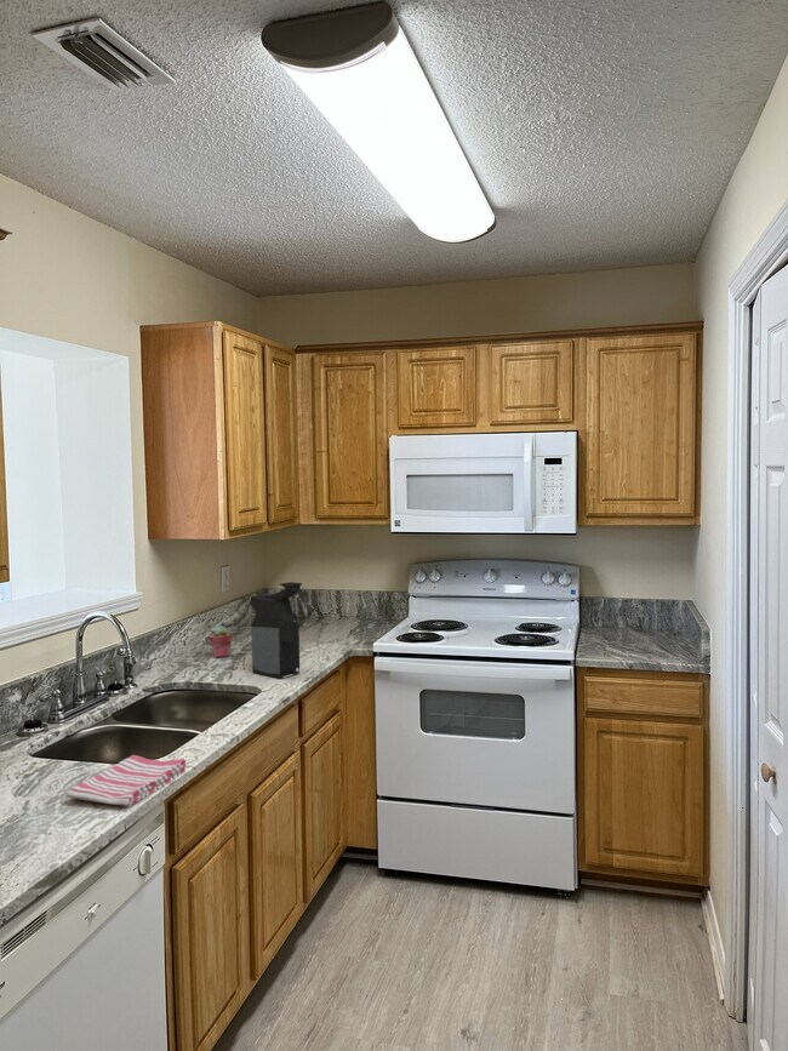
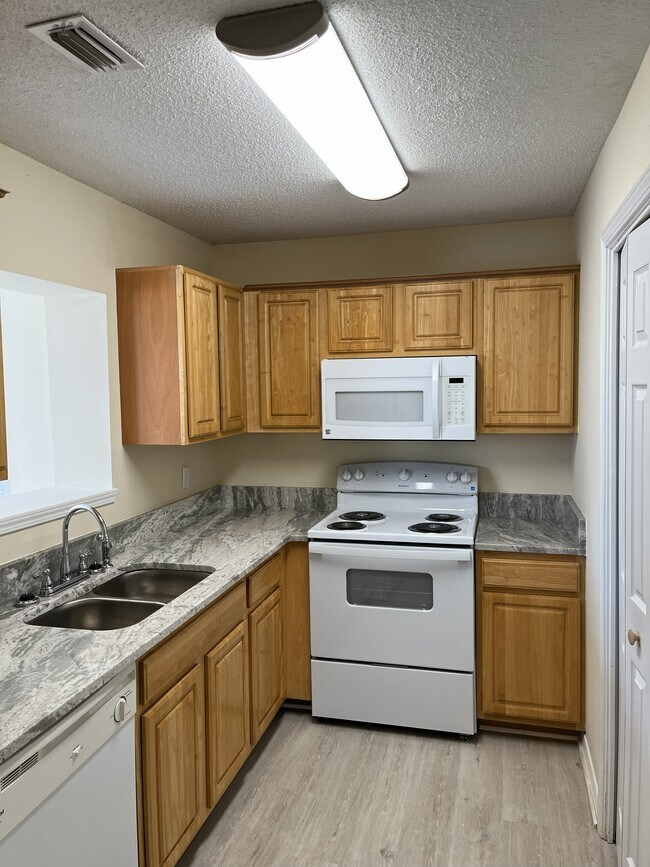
- dish towel [64,754,188,807]
- coffee maker [250,581,303,680]
- potted succulent [207,624,234,658]
